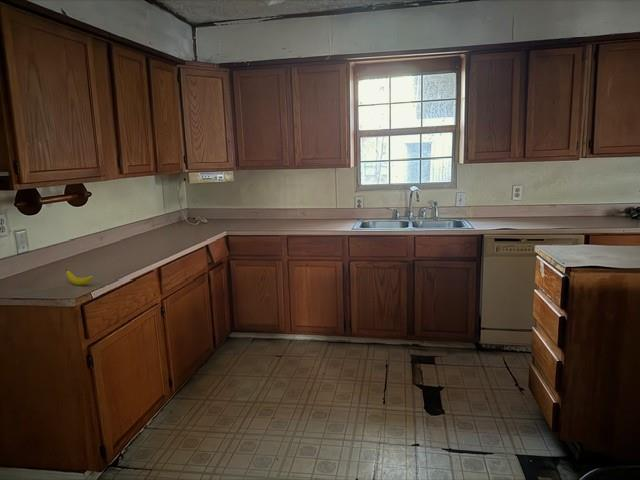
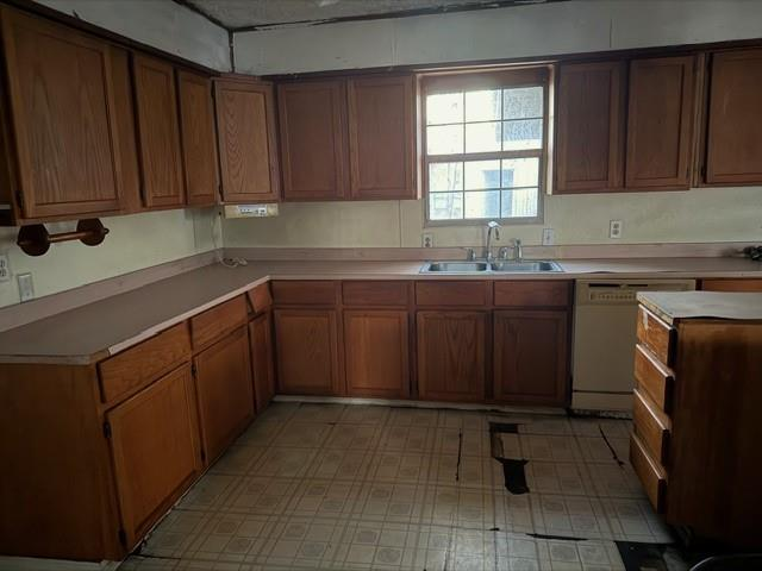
- banana [65,269,94,286]
